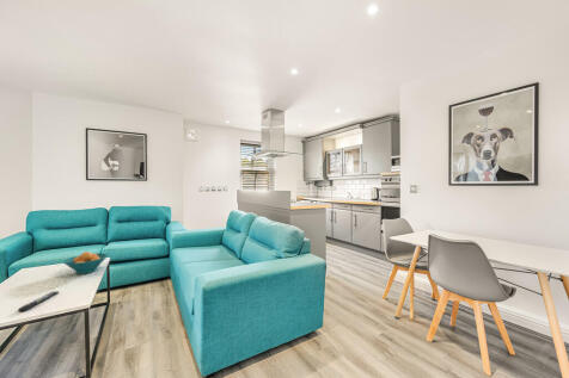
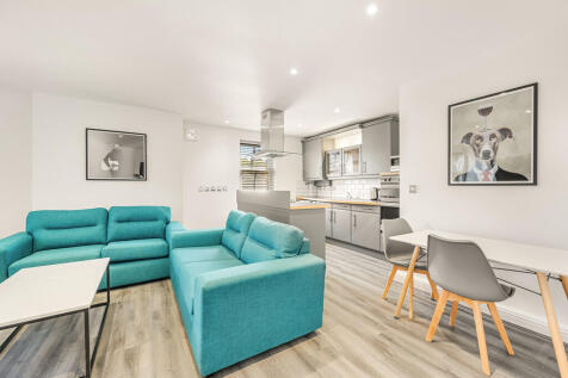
- remote control [17,290,60,312]
- fruit bowl [62,250,109,275]
